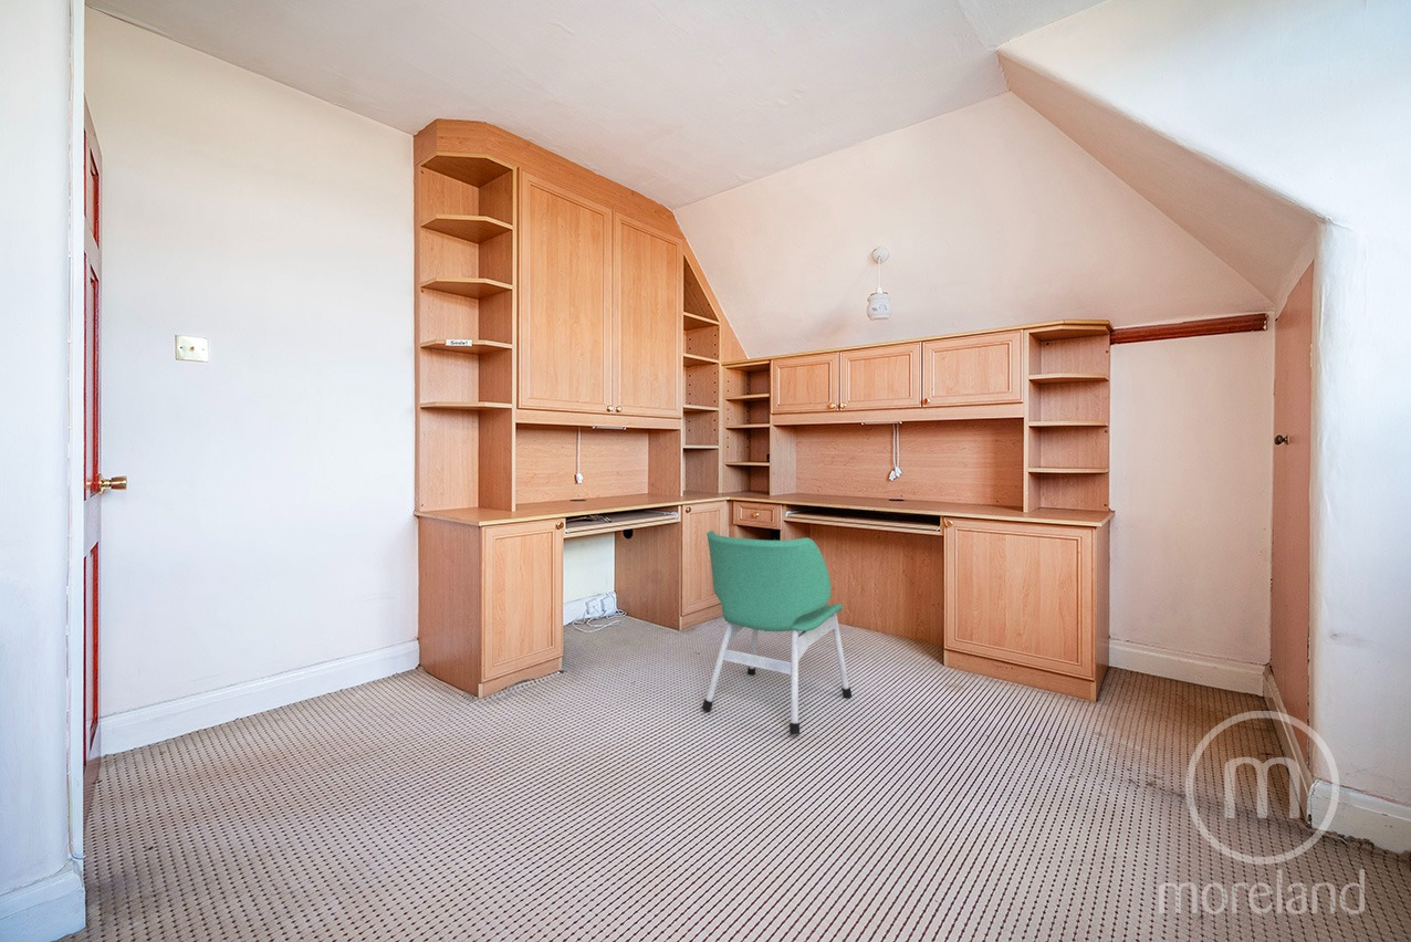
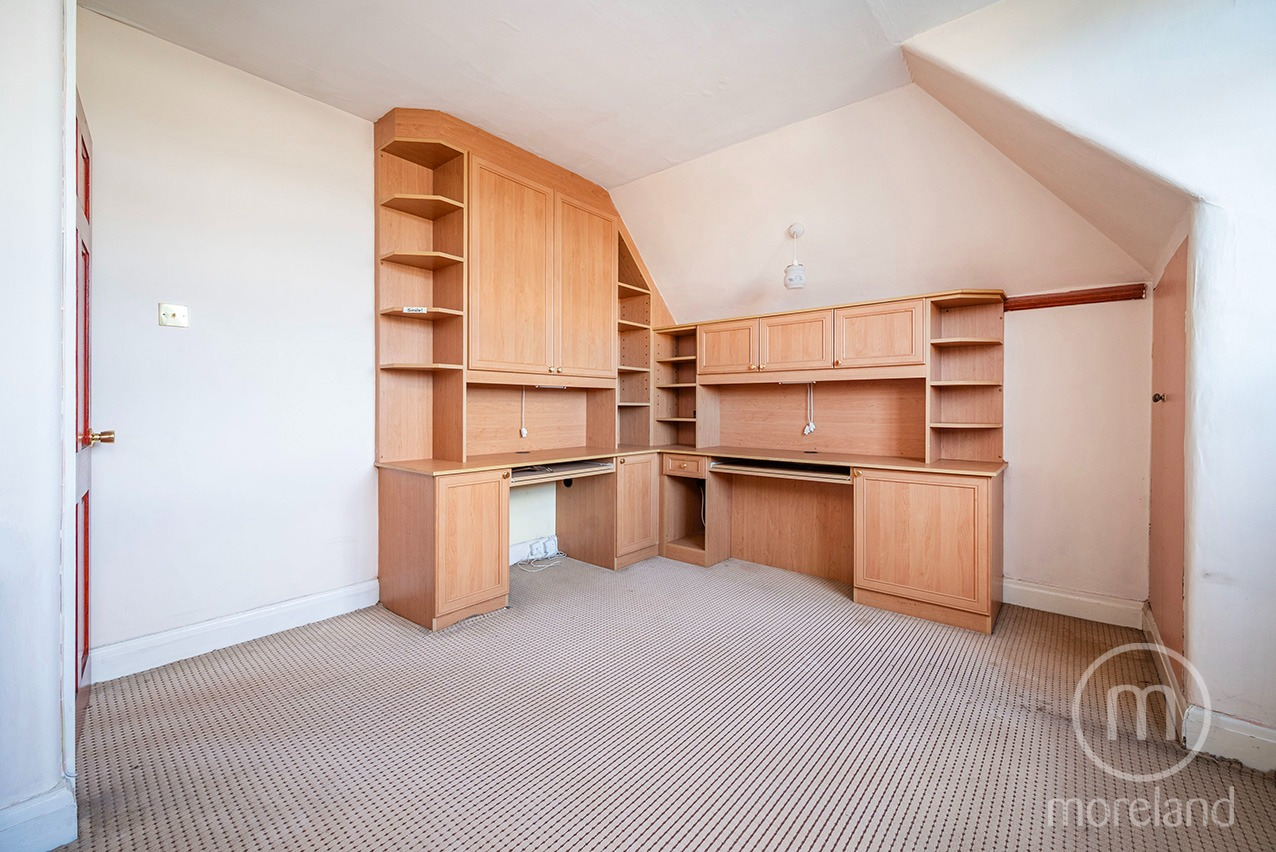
- chair [701,530,853,735]
